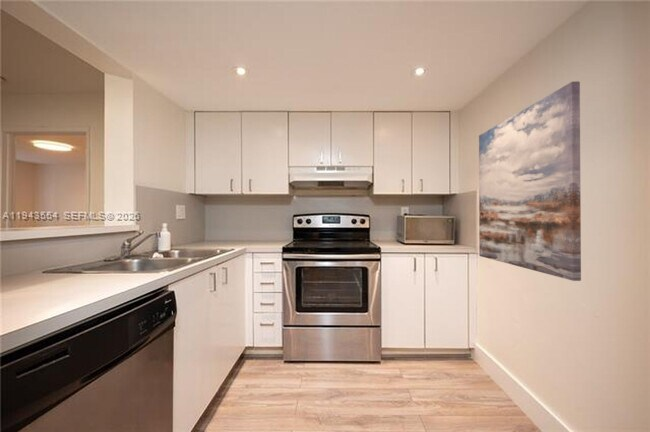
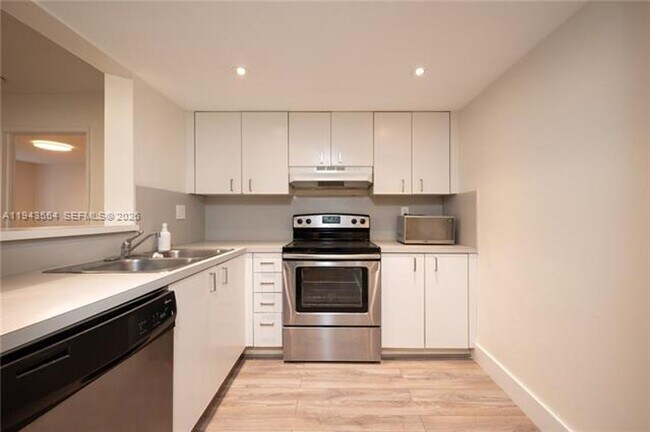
- wall art [478,80,582,282]
